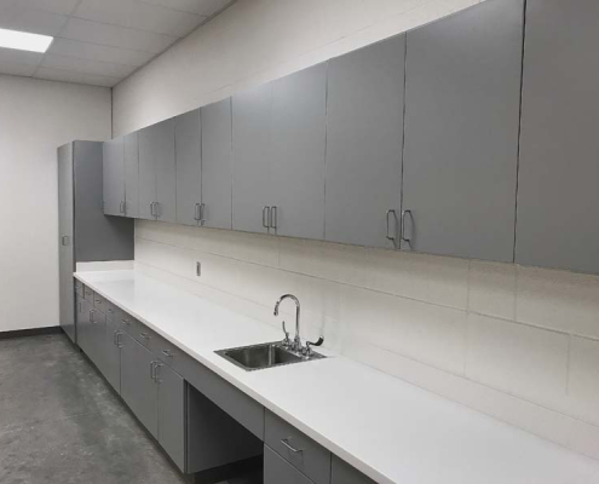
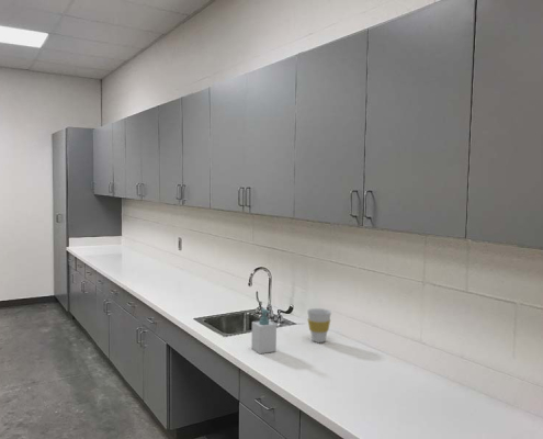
+ soap bottle [250,307,278,354]
+ cup [306,307,332,344]
